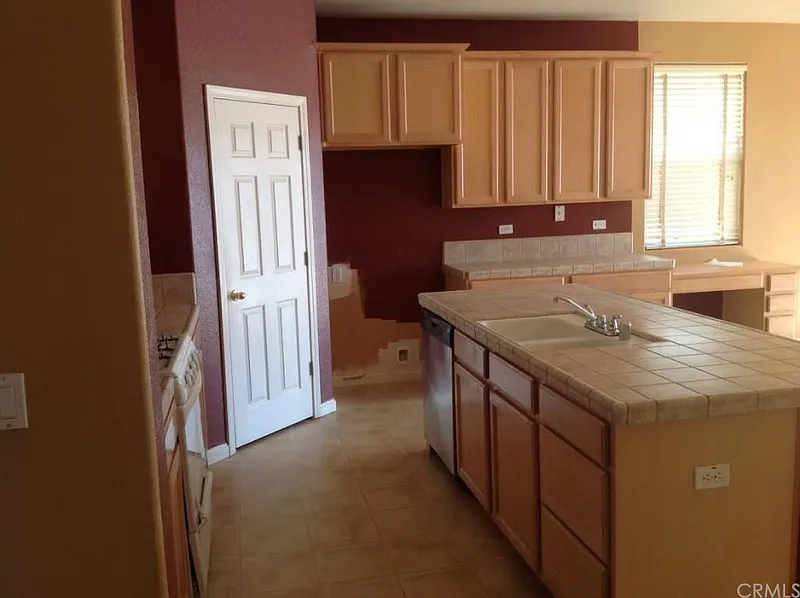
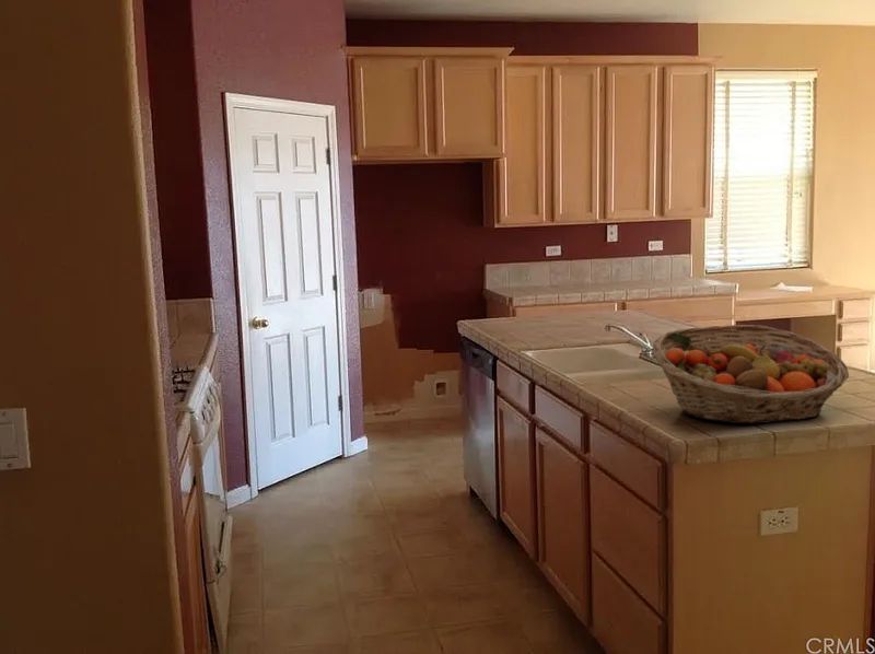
+ fruit basket [651,324,850,424]
